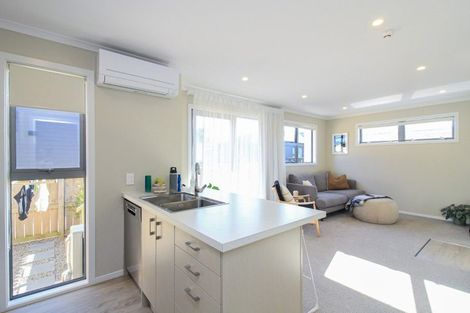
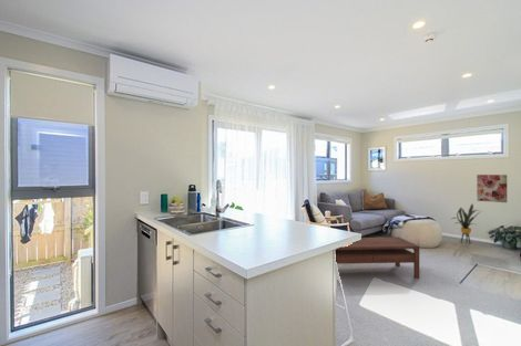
+ house plant [451,202,482,245]
+ coffee table [336,237,421,280]
+ wall art [476,174,508,203]
